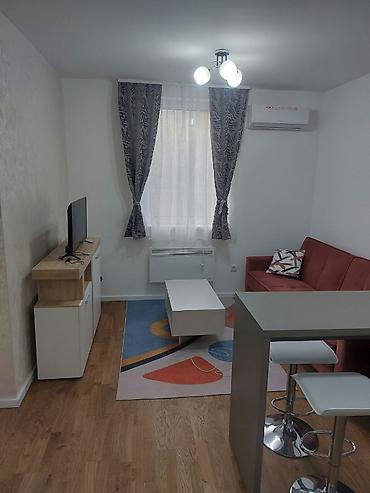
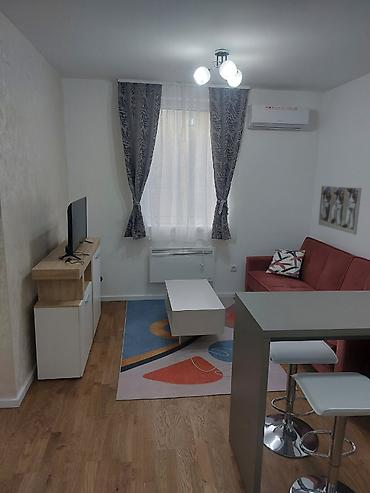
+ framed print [317,185,362,236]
